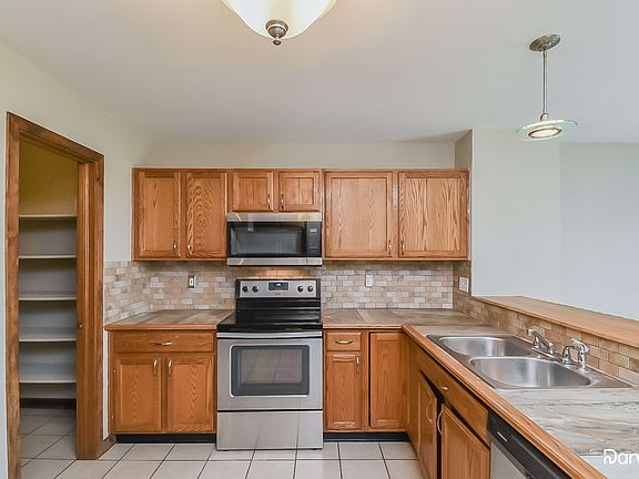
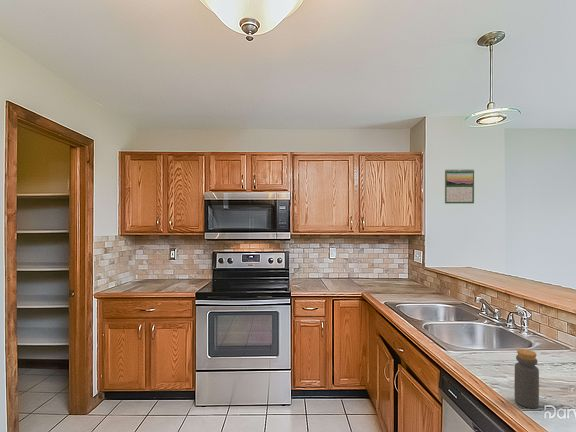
+ calendar [444,168,475,205]
+ bottle [514,348,540,409]
